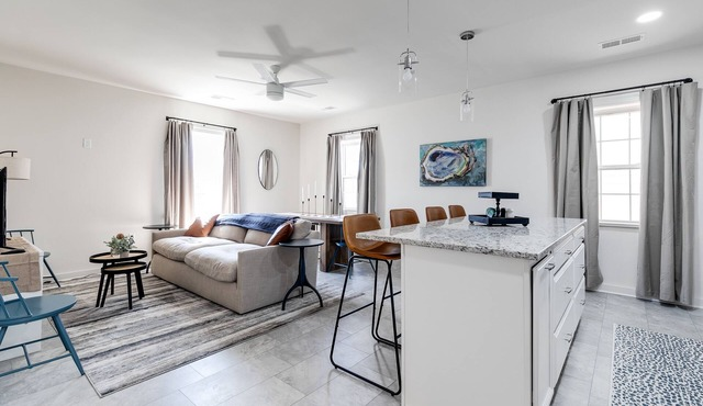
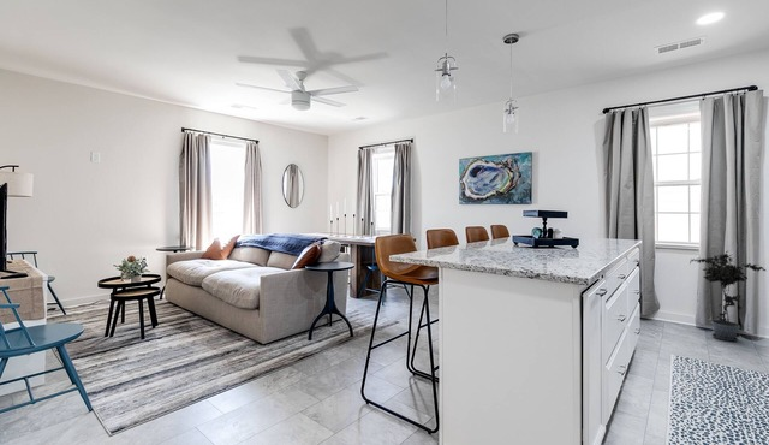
+ potted plant [688,250,767,343]
